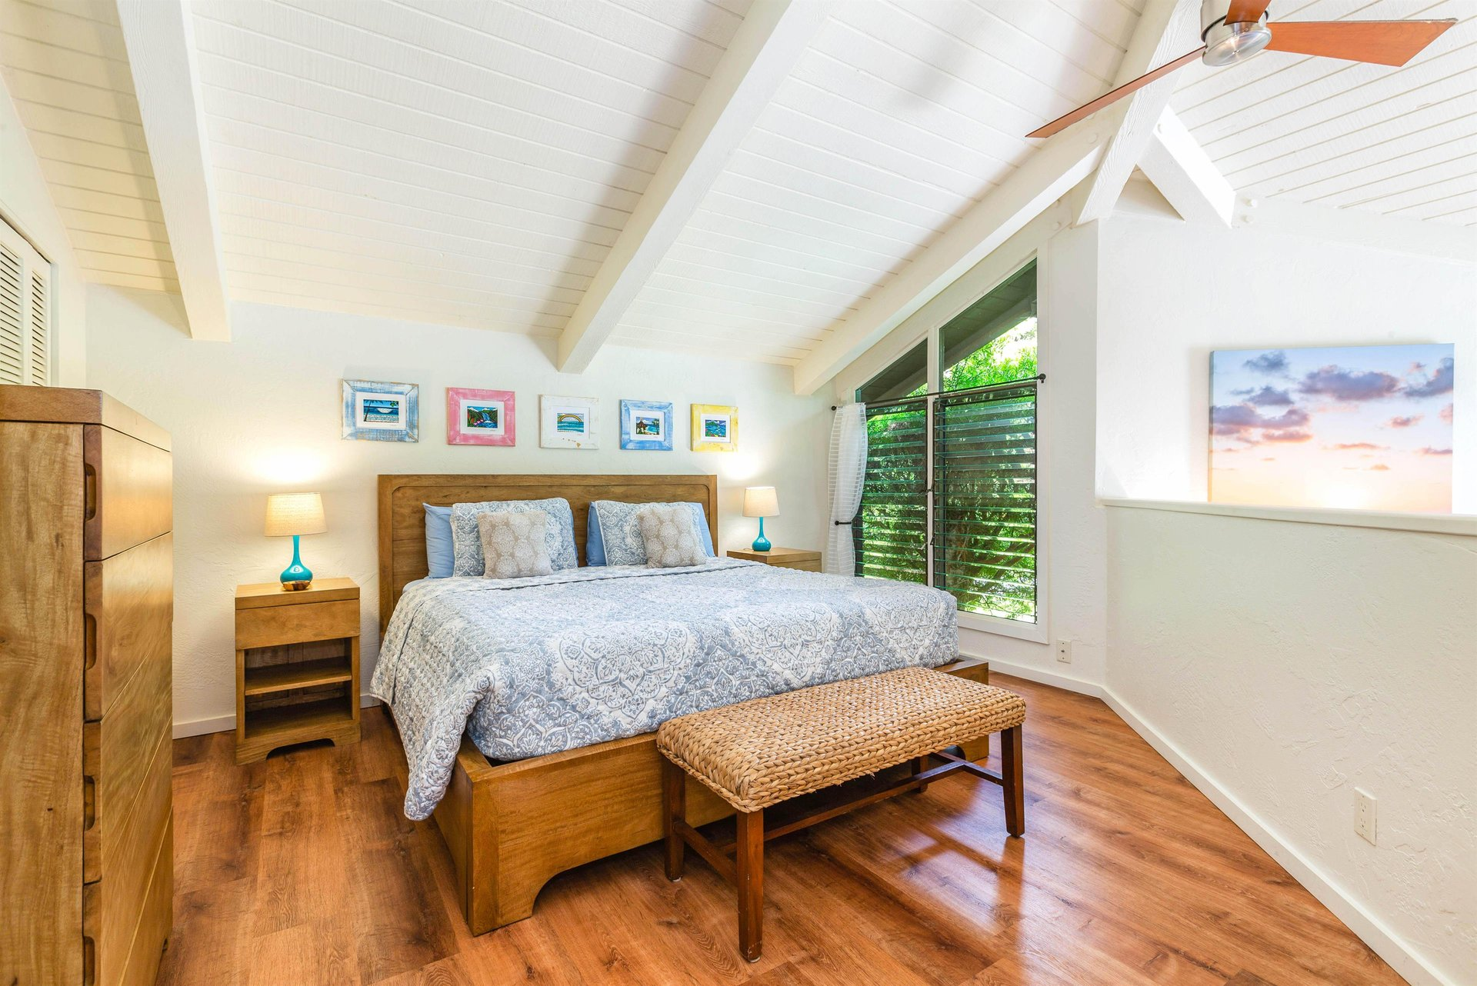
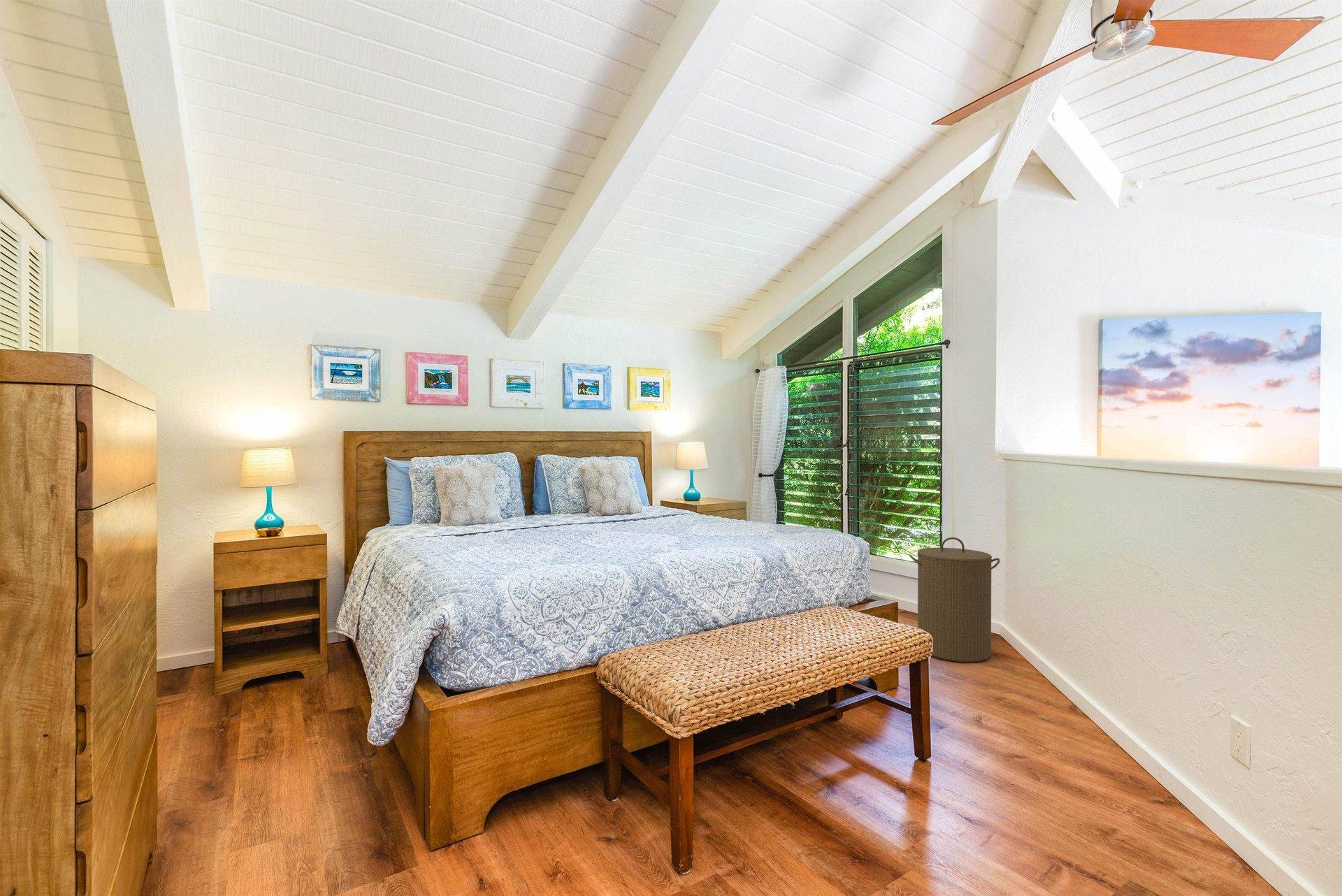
+ laundry hamper [909,537,1001,663]
